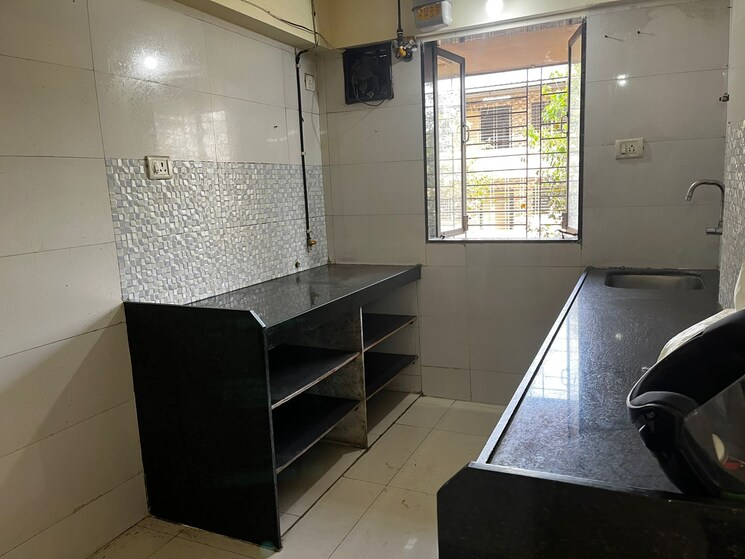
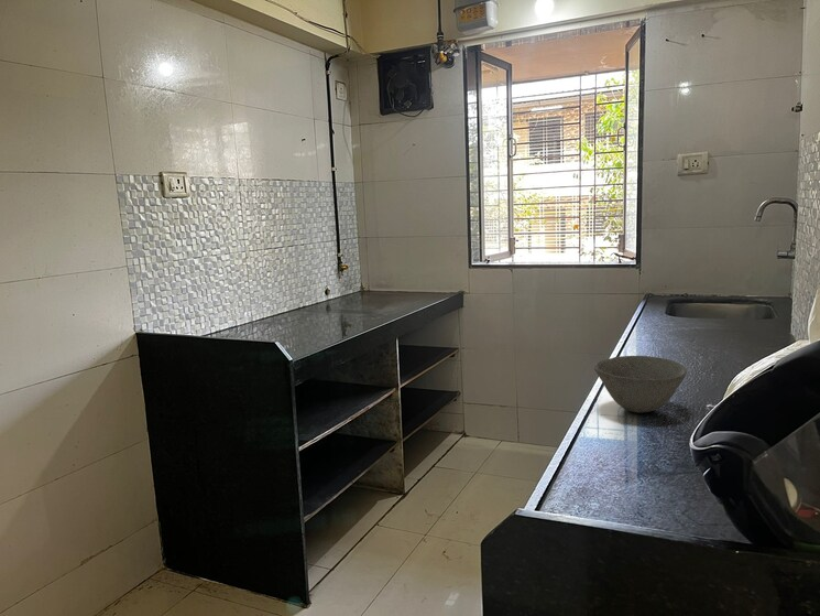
+ bowl [593,355,688,414]
